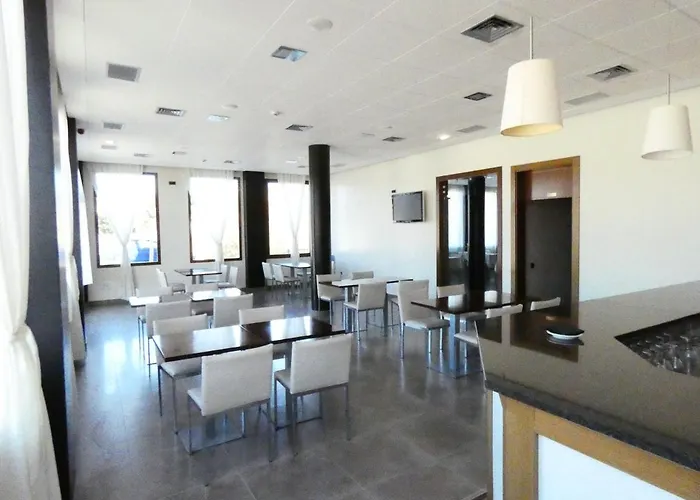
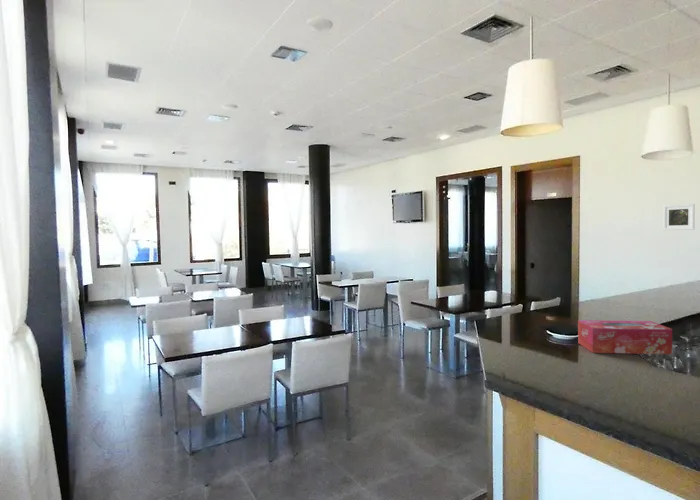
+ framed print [662,203,696,231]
+ tissue box [577,319,673,355]
